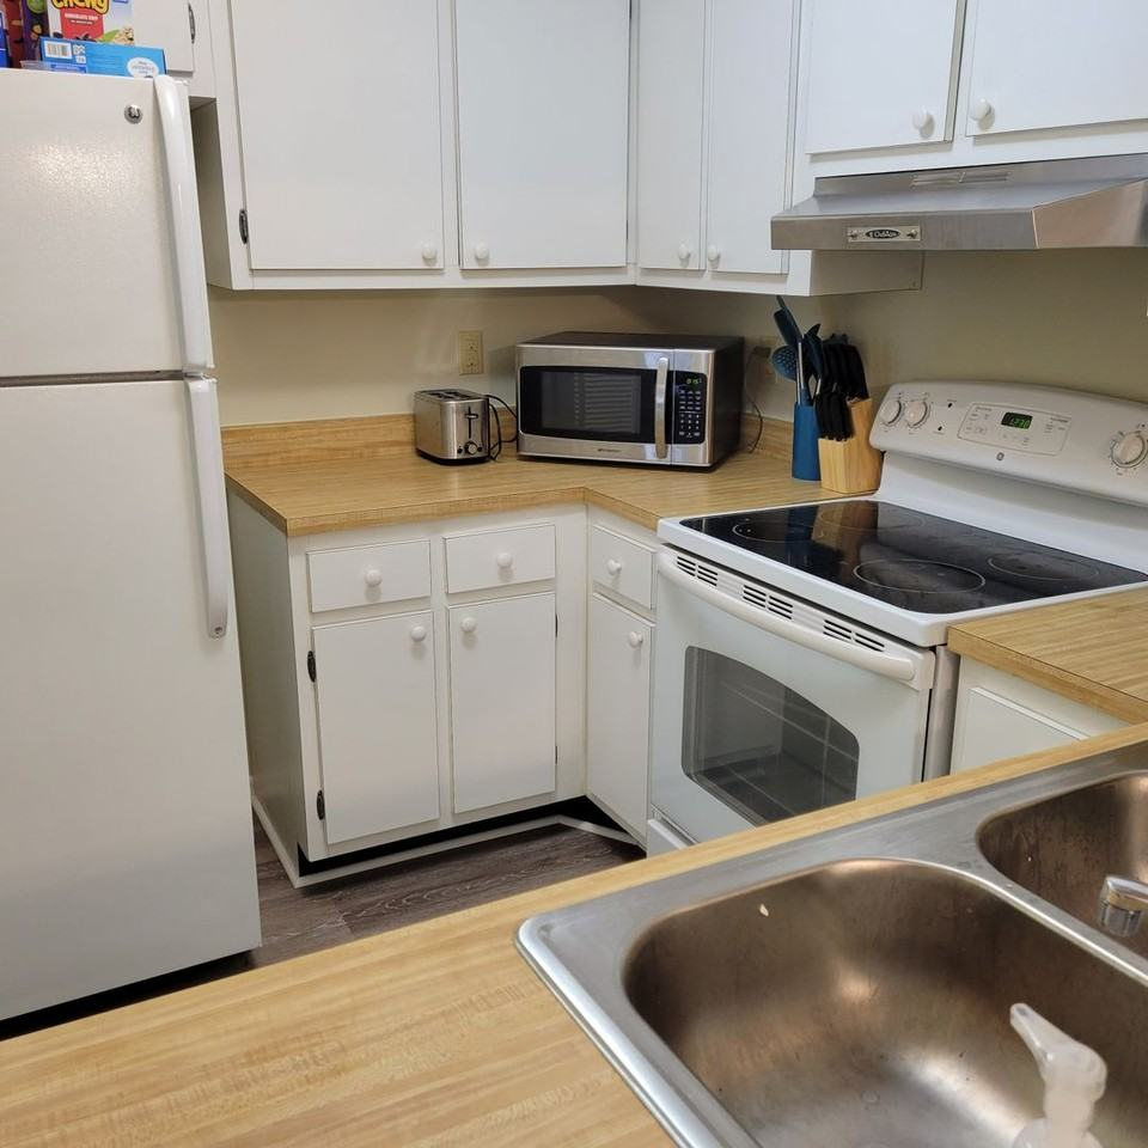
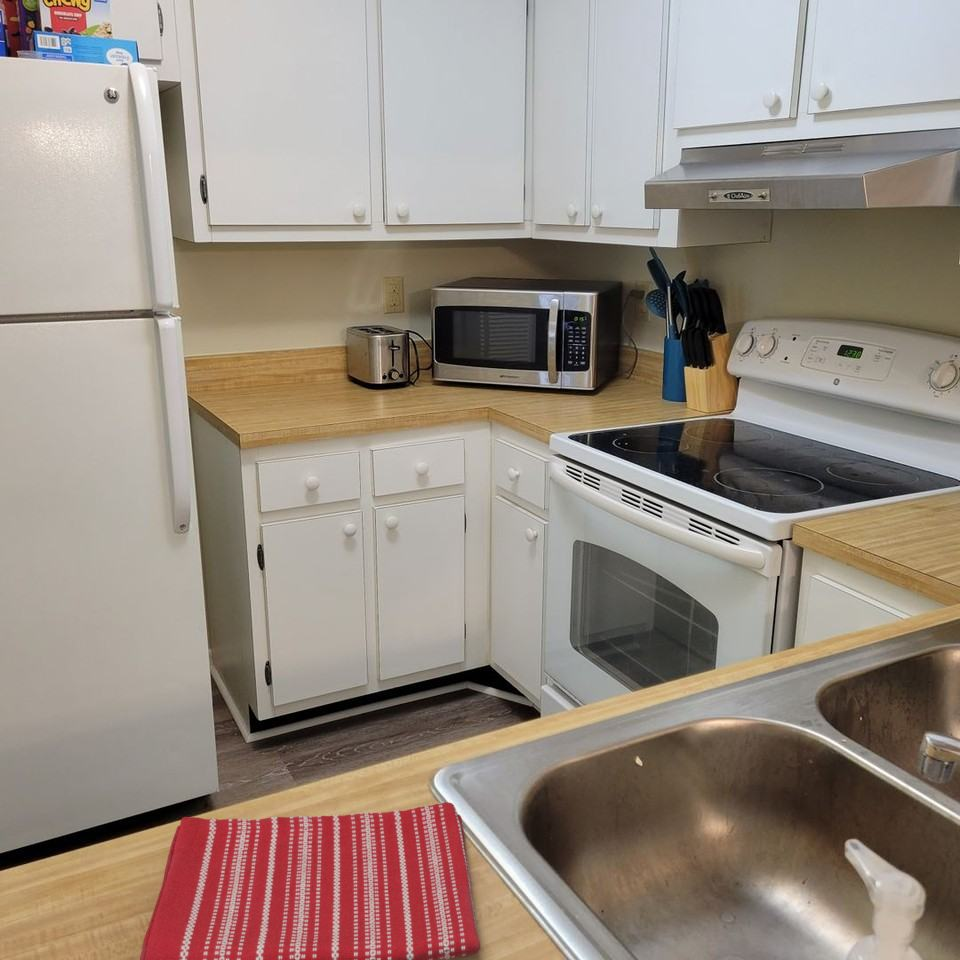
+ dish towel [139,801,481,960]
